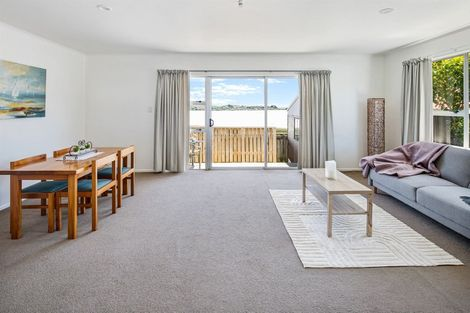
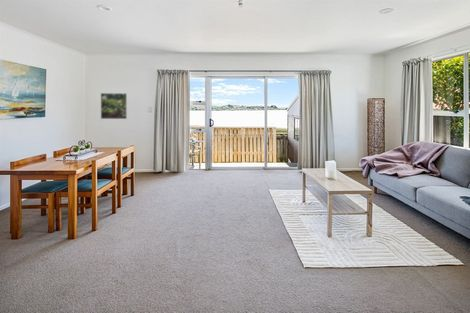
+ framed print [100,92,128,120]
